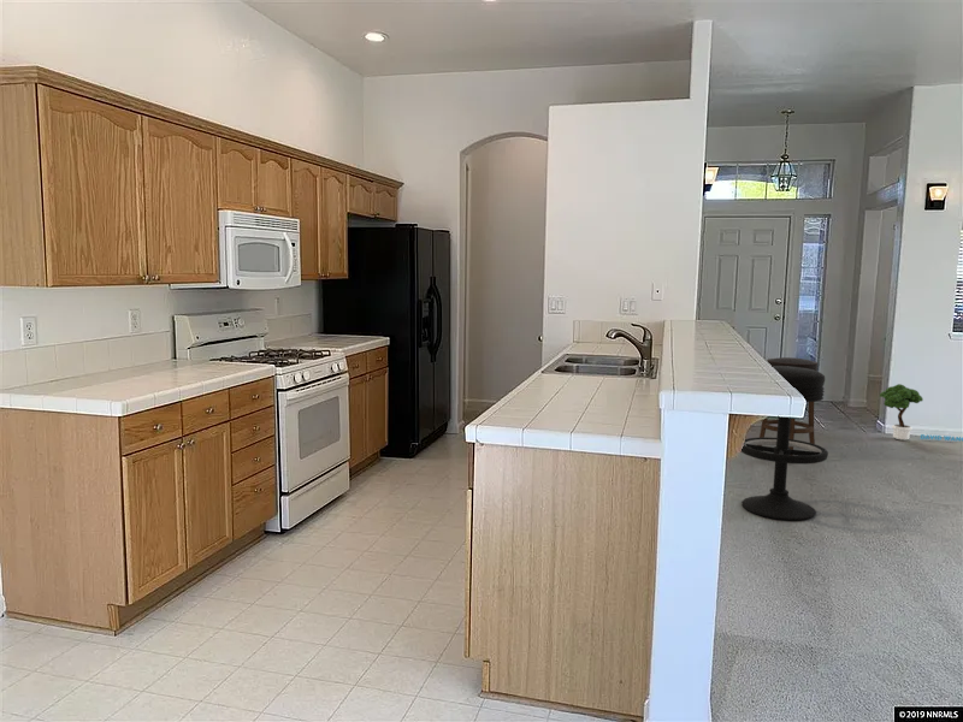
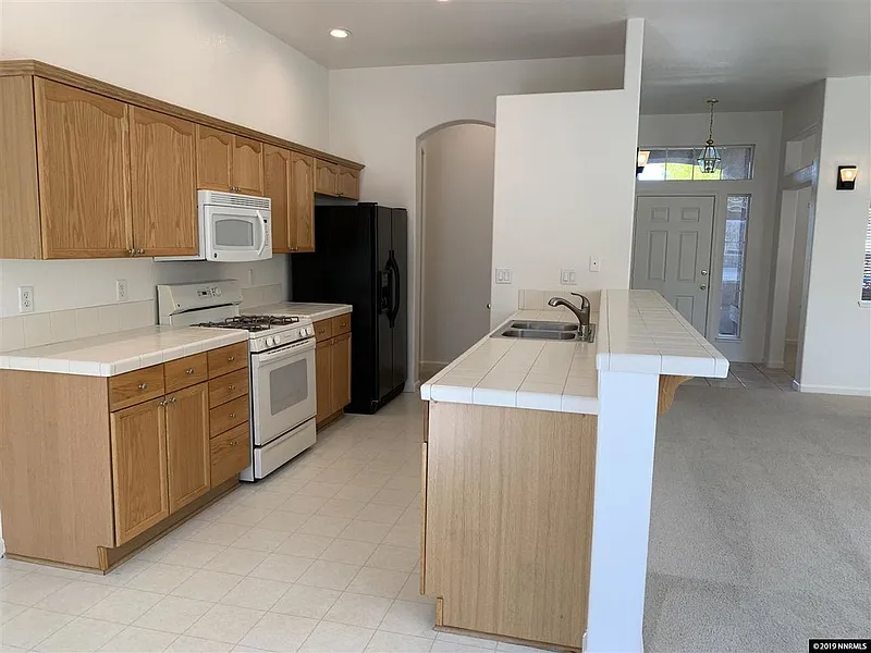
- bar stool [758,356,819,450]
- potted tree [879,383,963,443]
- bar stool [740,366,829,521]
